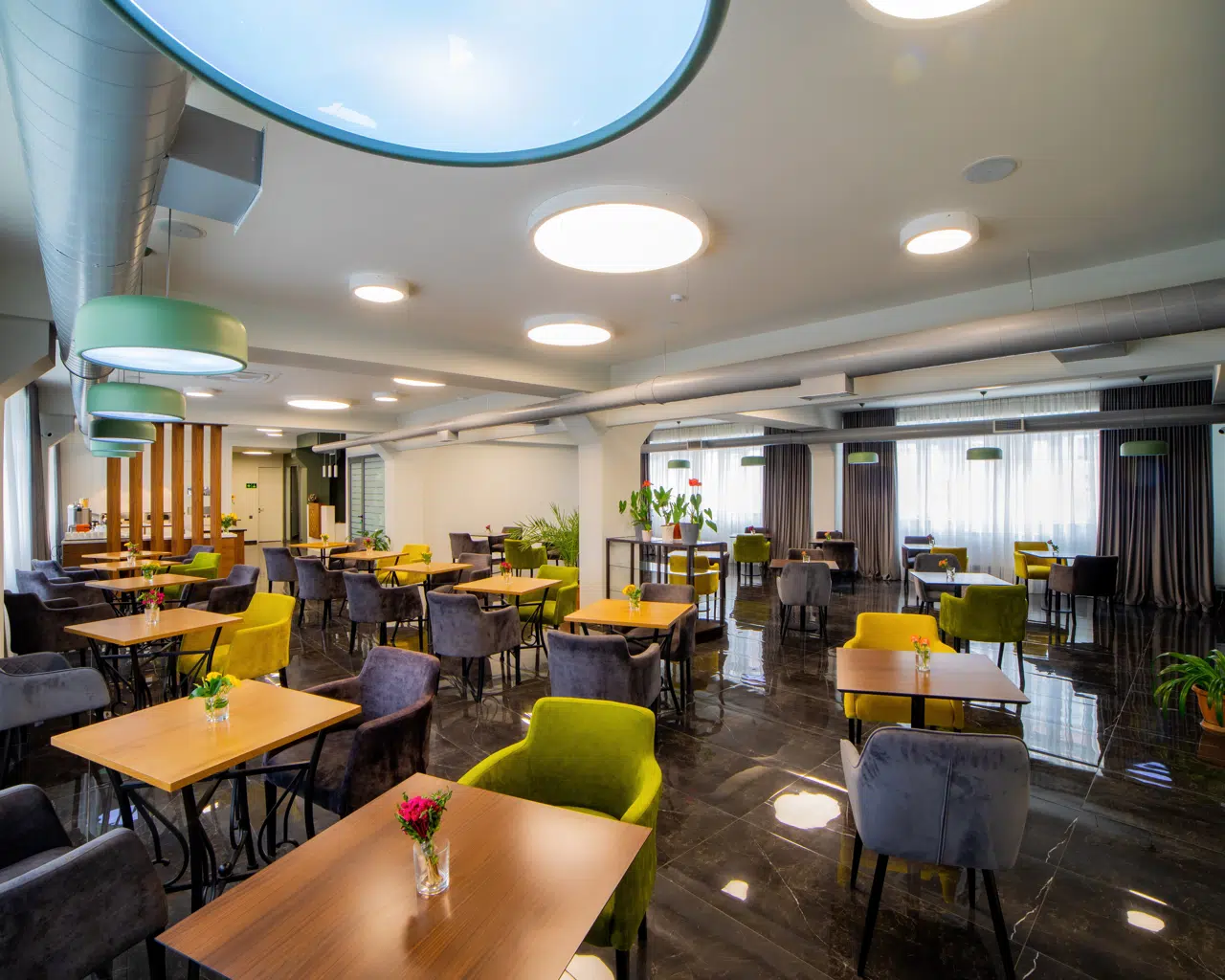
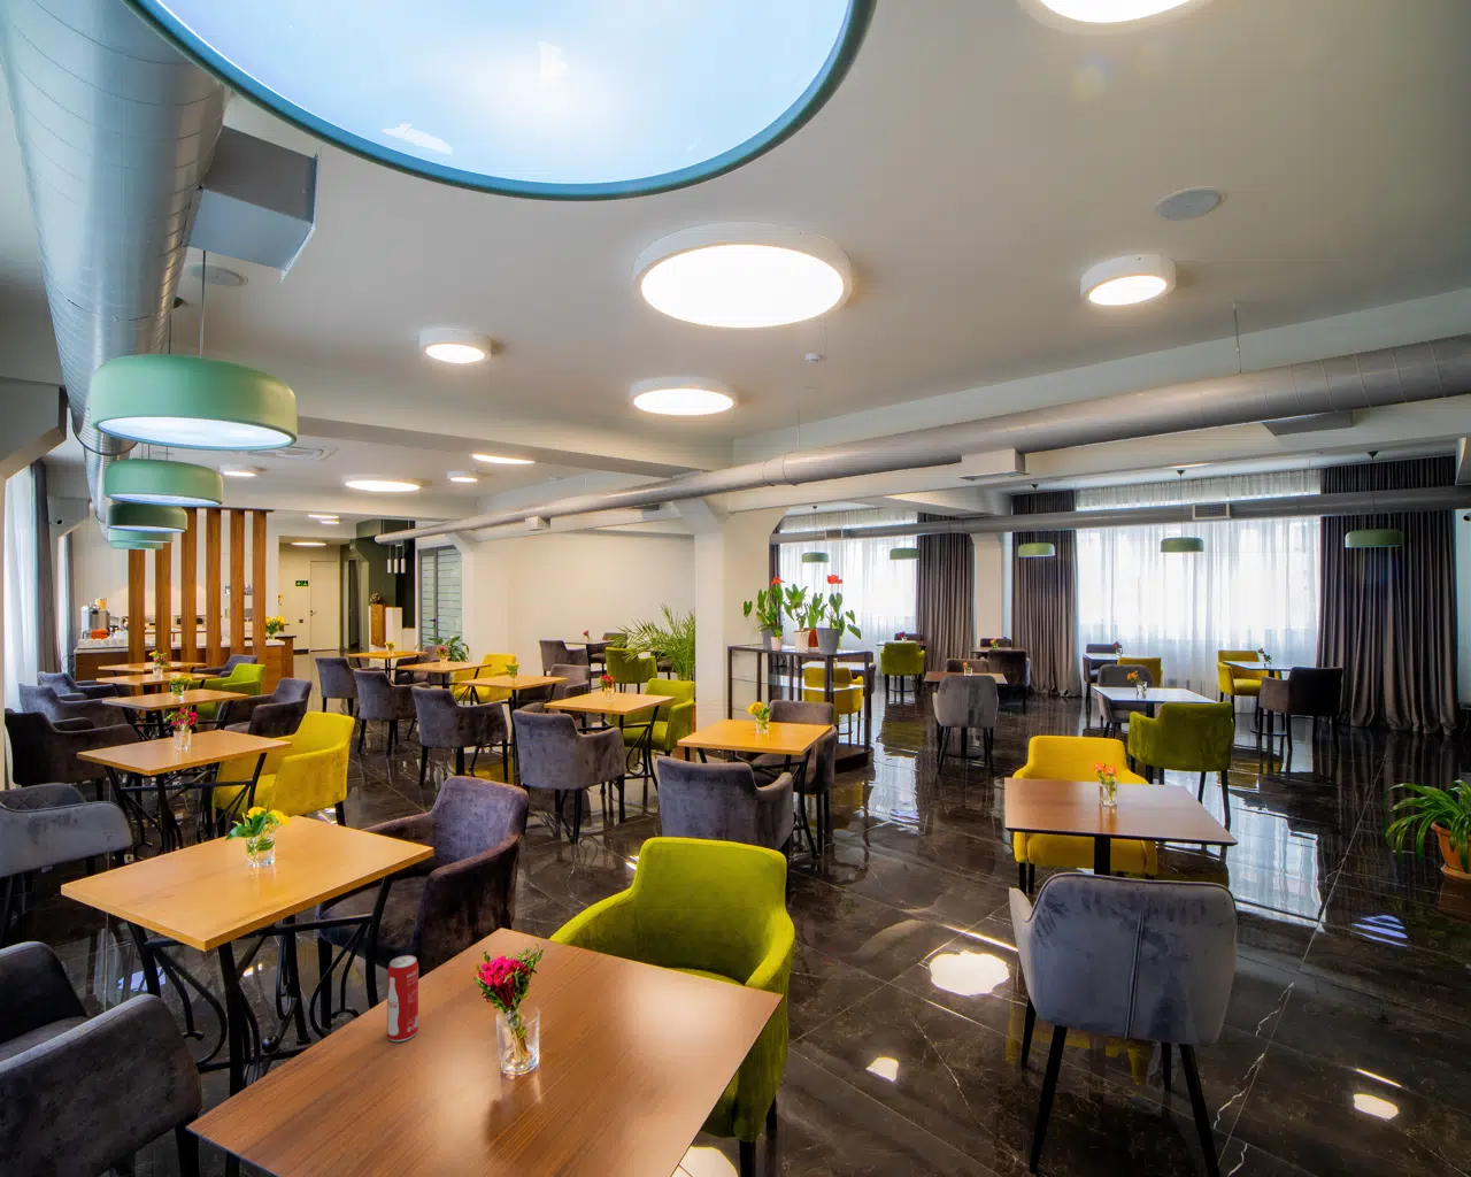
+ beverage can [387,954,419,1042]
